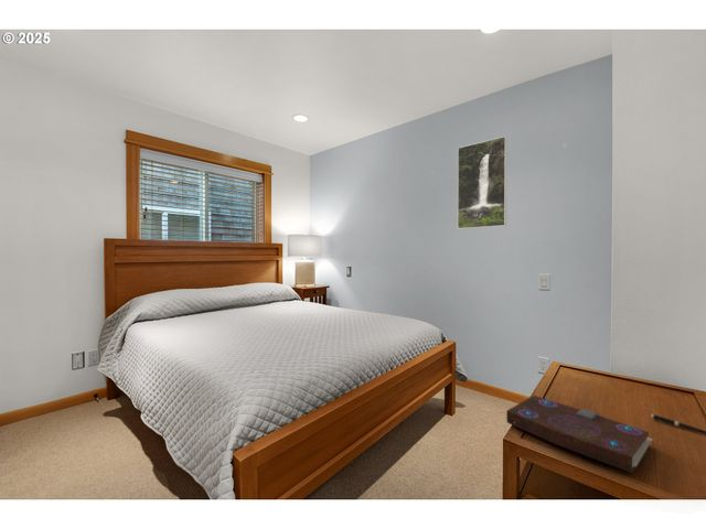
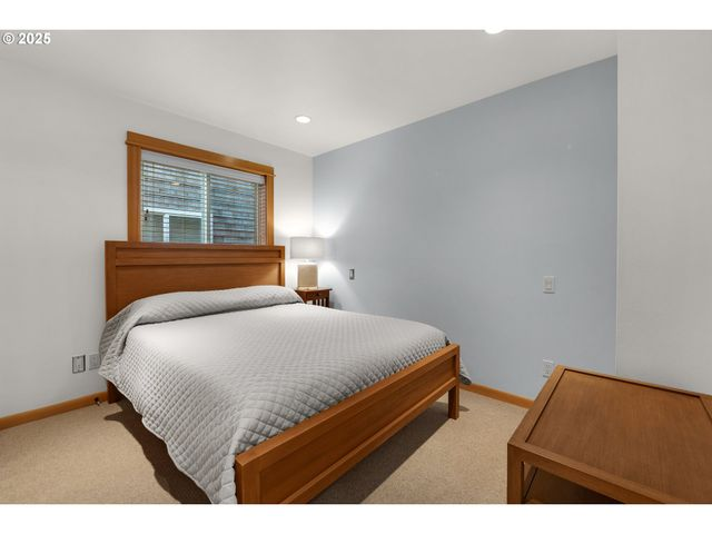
- pen [650,413,706,435]
- book [505,395,654,474]
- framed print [457,136,507,230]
